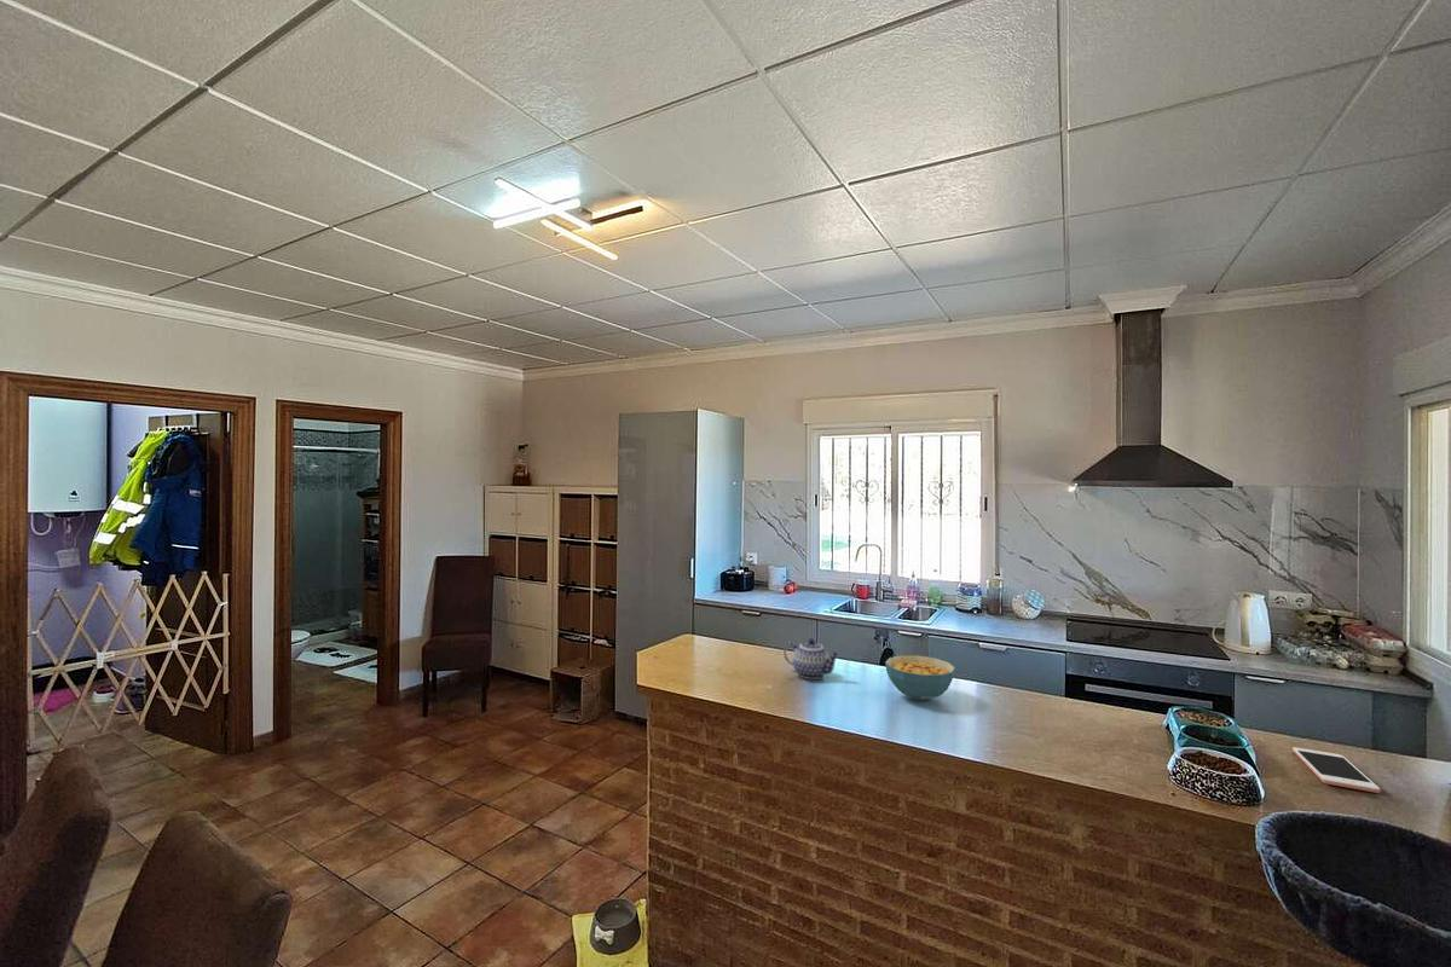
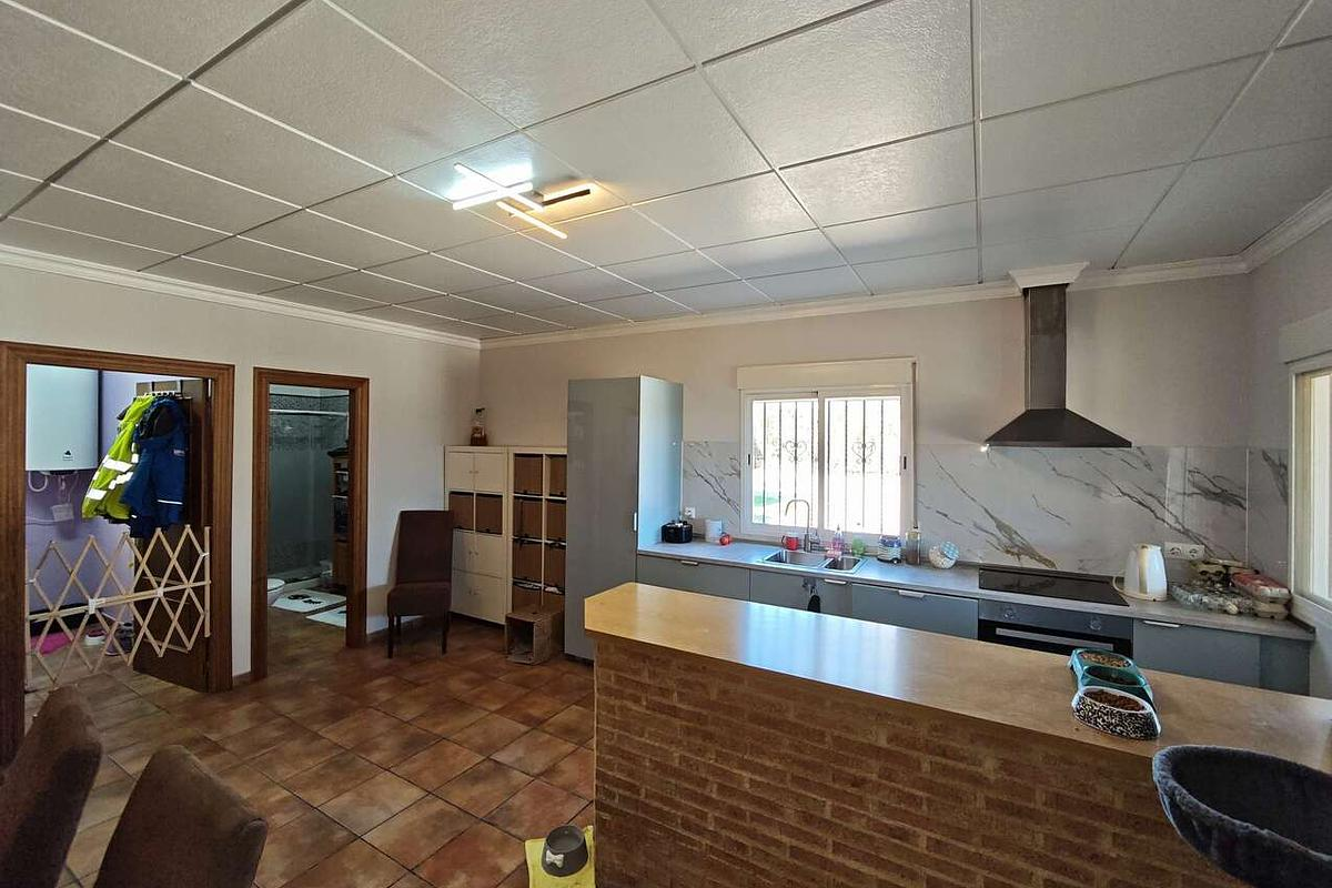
- cereal bowl [884,654,956,702]
- teapot [782,638,840,681]
- cell phone [1291,746,1381,794]
